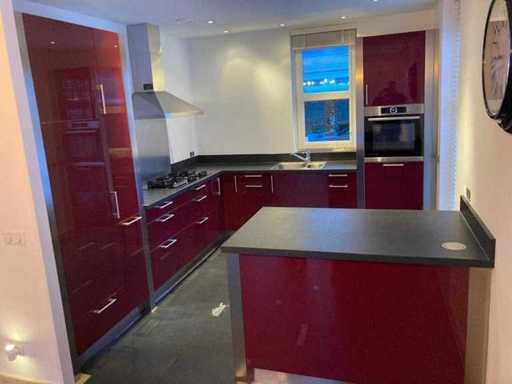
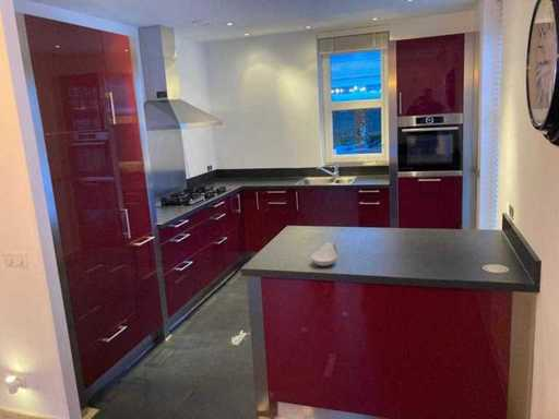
+ spoon rest [310,241,338,267]
